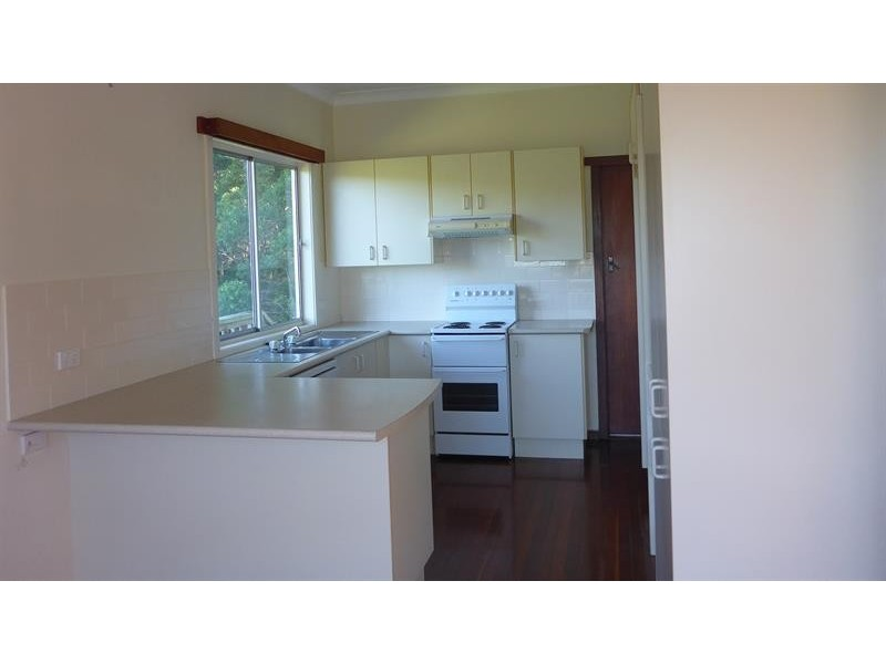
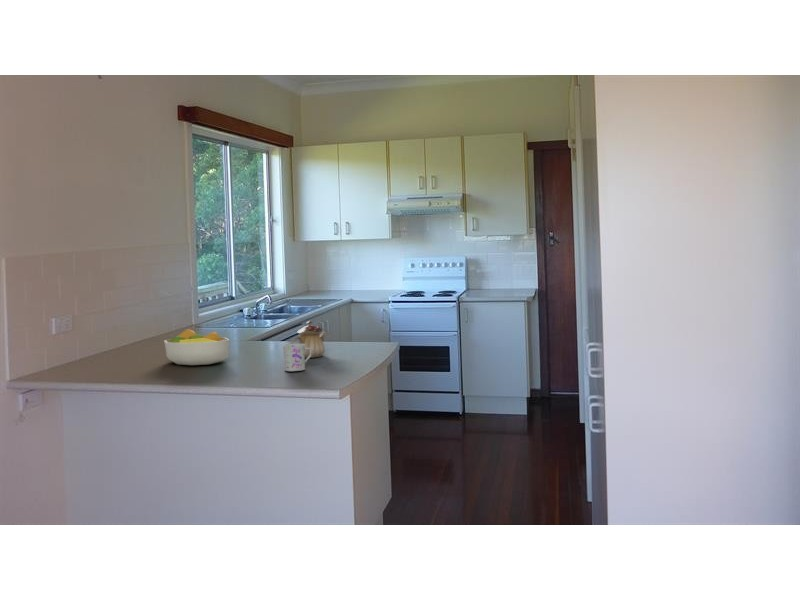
+ fruit bowl [163,328,231,366]
+ teapot [290,320,328,359]
+ mug [282,342,311,372]
